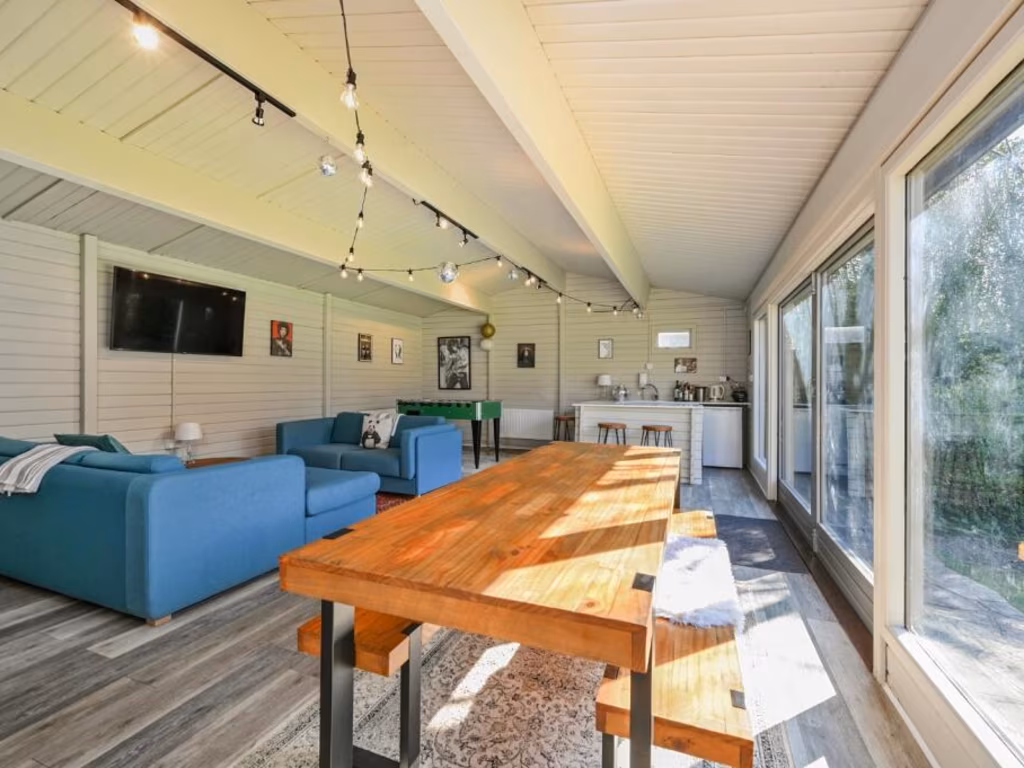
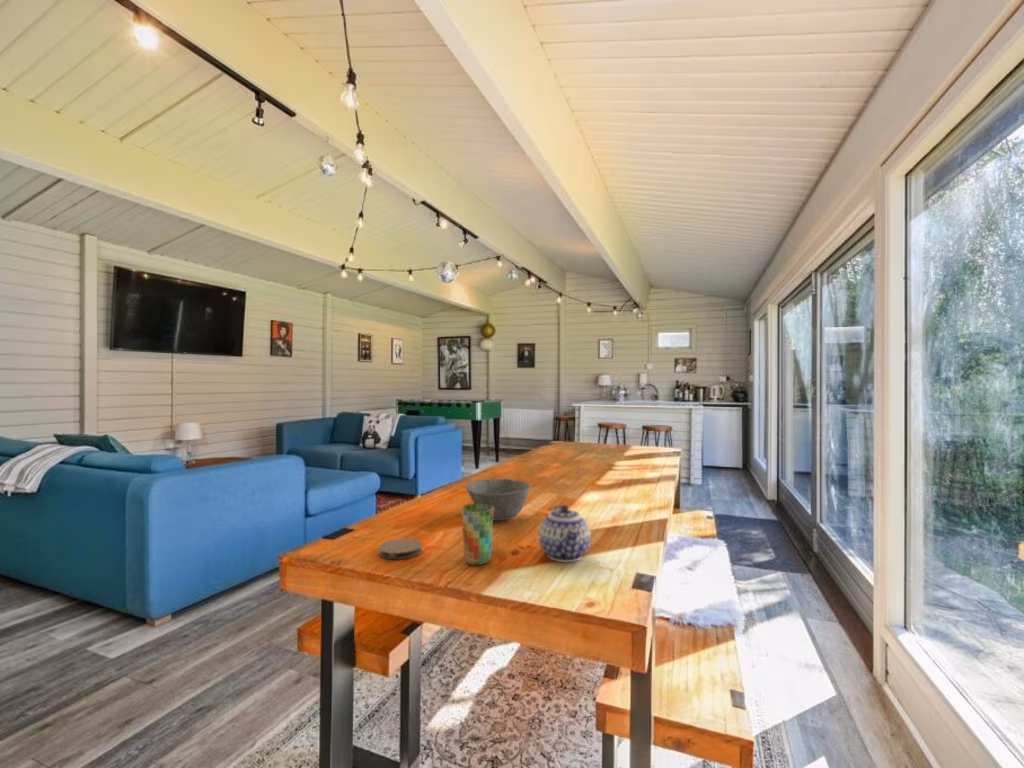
+ cup [461,503,494,566]
+ bowl [465,478,532,522]
+ coaster [378,537,423,560]
+ teapot [538,504,592,563]
